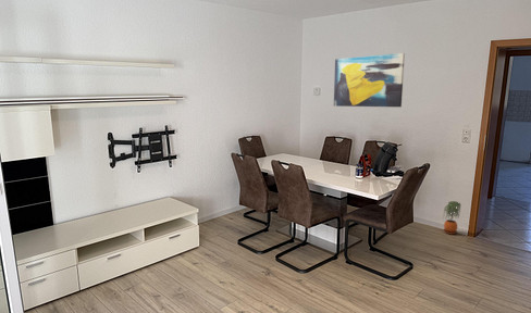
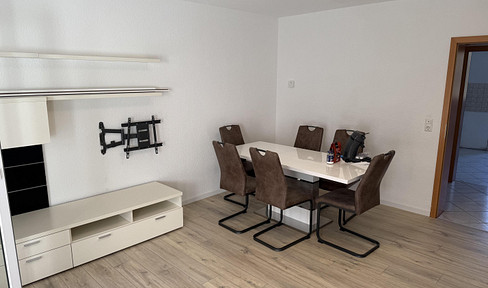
- wall art [333,52,406,109]
- potted plant [442,200,462,235]
